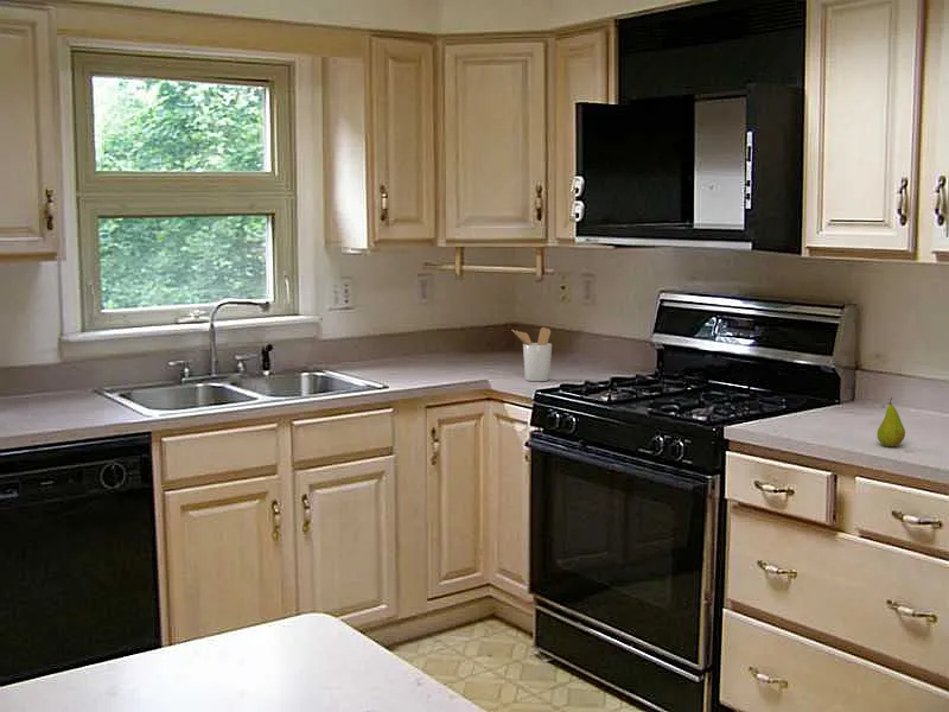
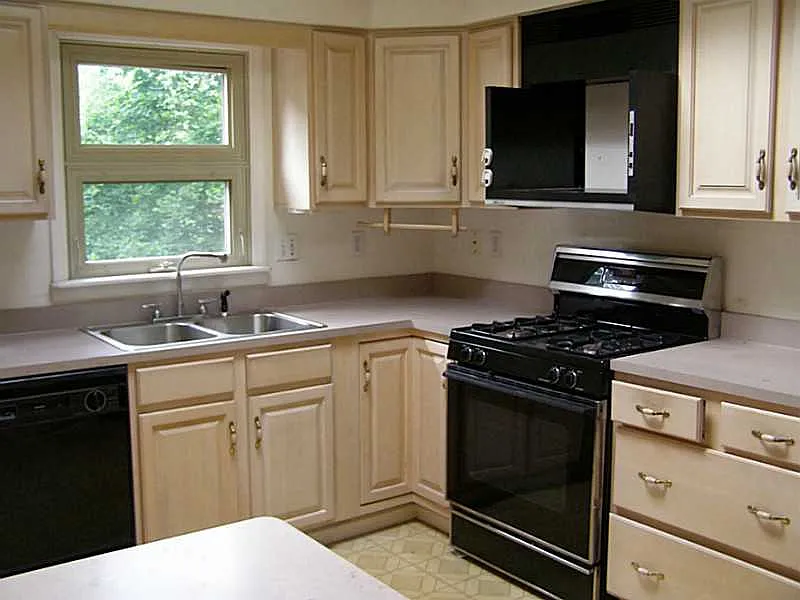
- utensil holder [511,326,553,382]
- fruit [875,396,906,447]
